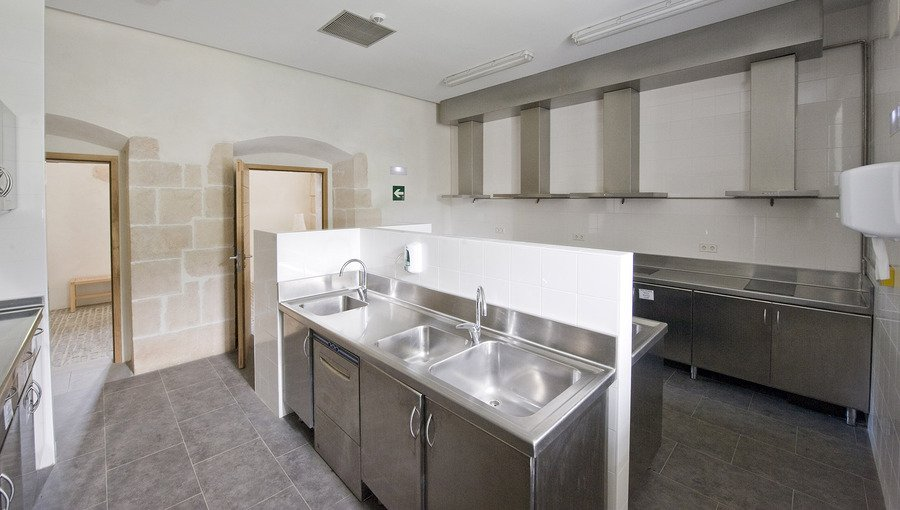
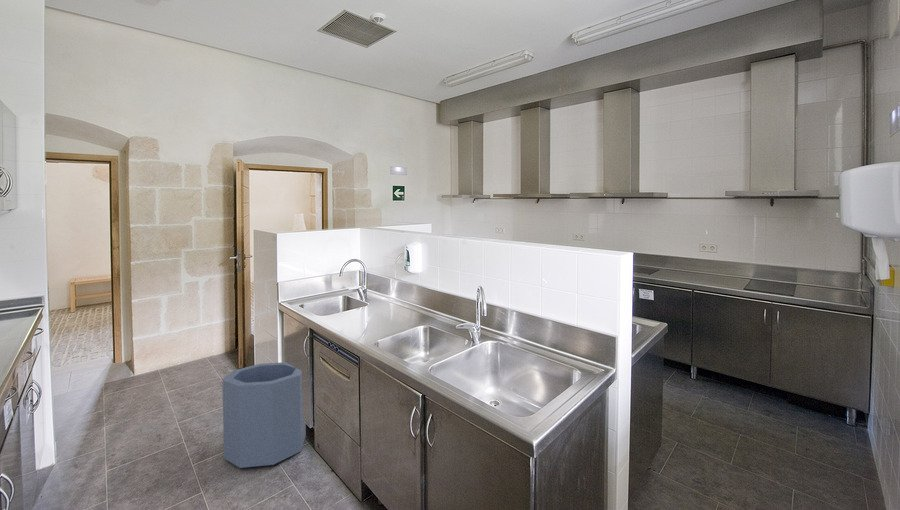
+ trash can [222,361,307,469]
